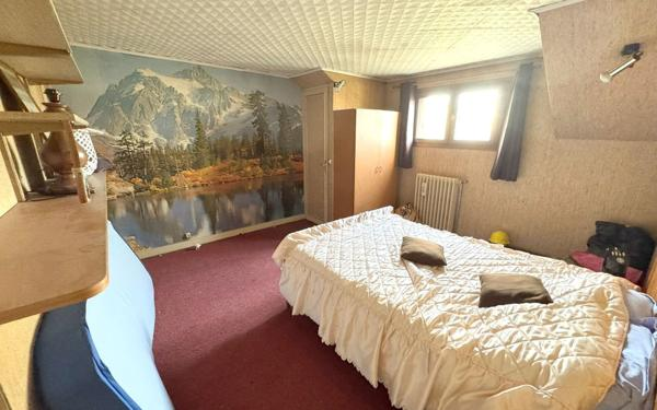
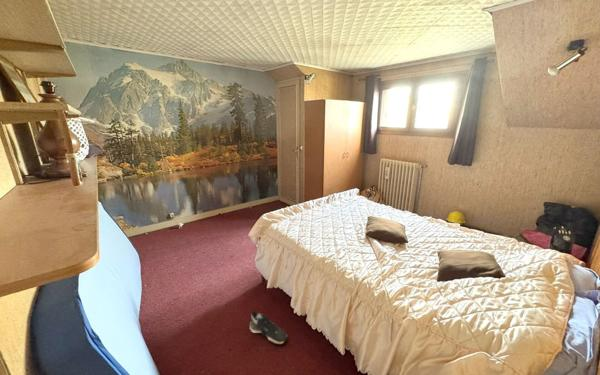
+ shoe [249,310,288,345]
